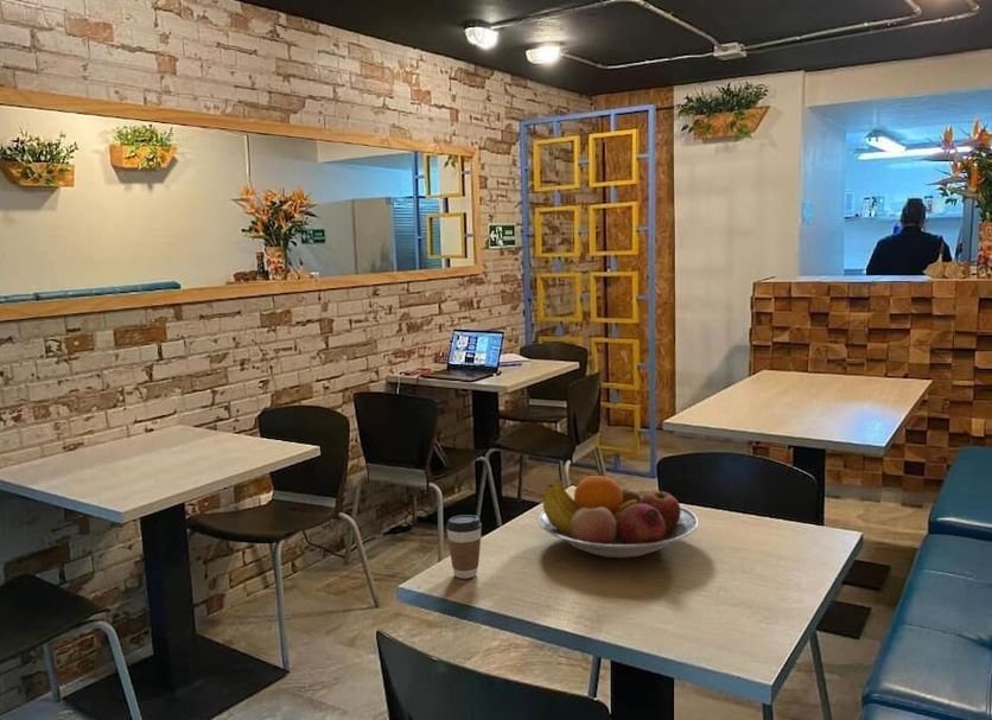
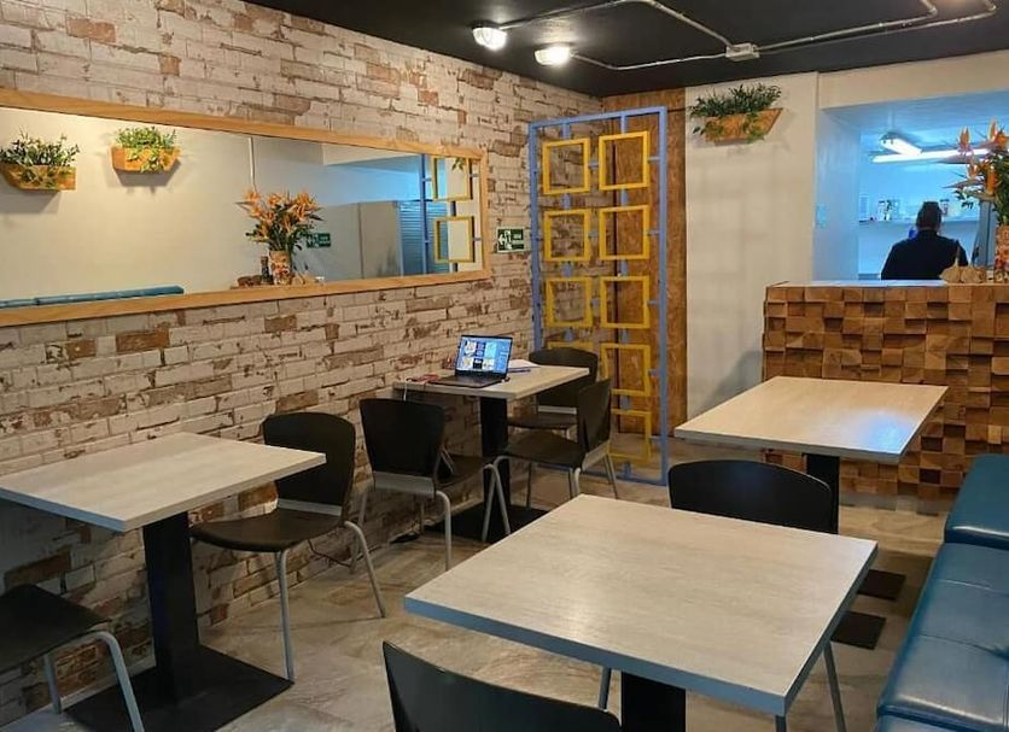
- coffee cup [445,514,483,580]
- fruit bowl [538,474,699,559]
